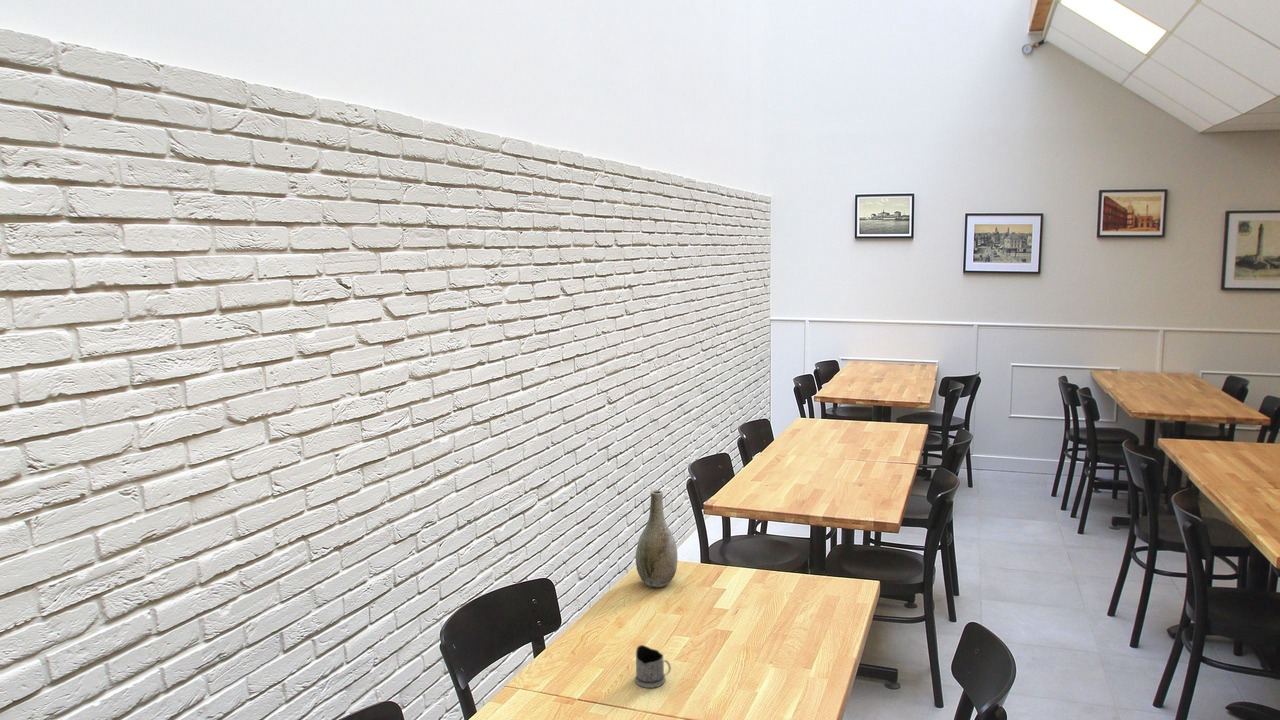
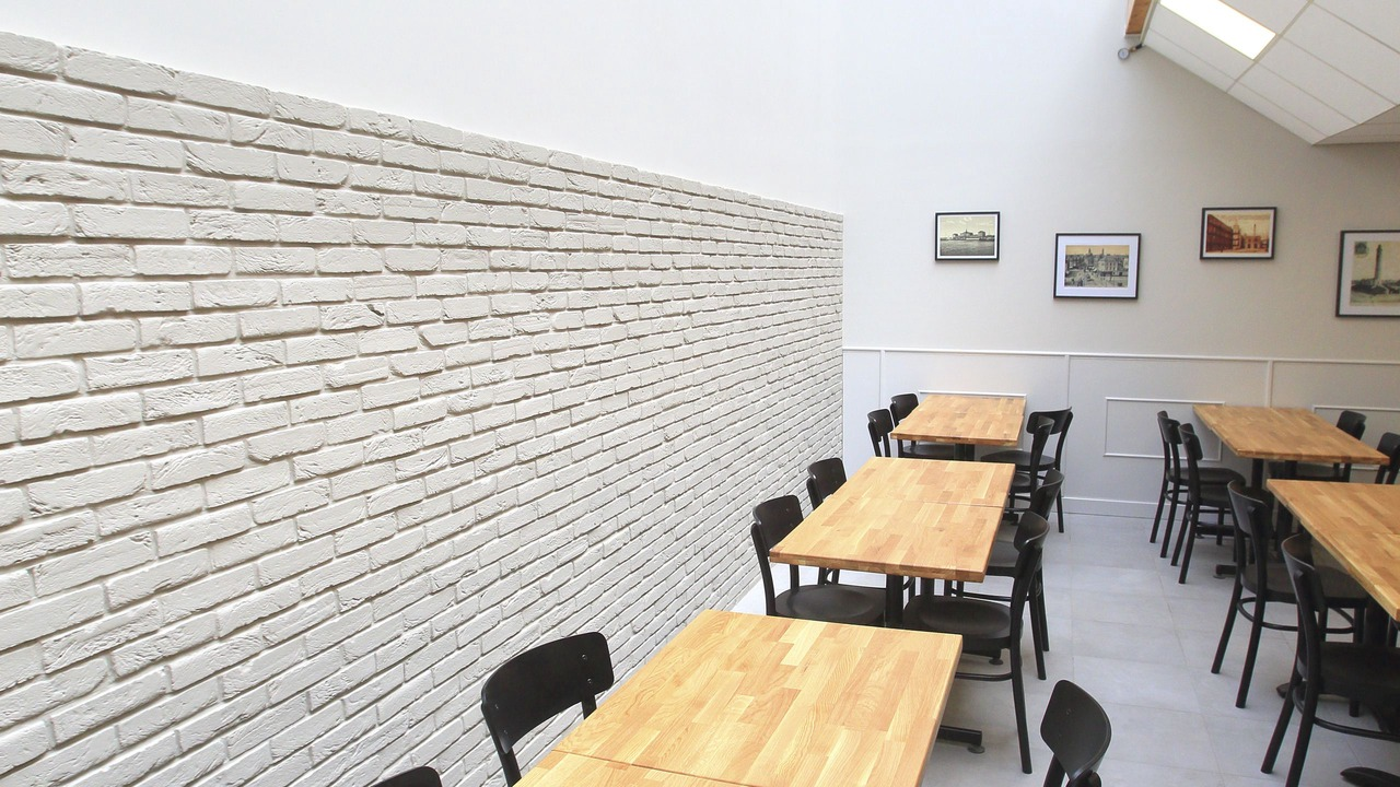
- vase [635,489,679,588]
- tea glass holder [634,644,672,689]
